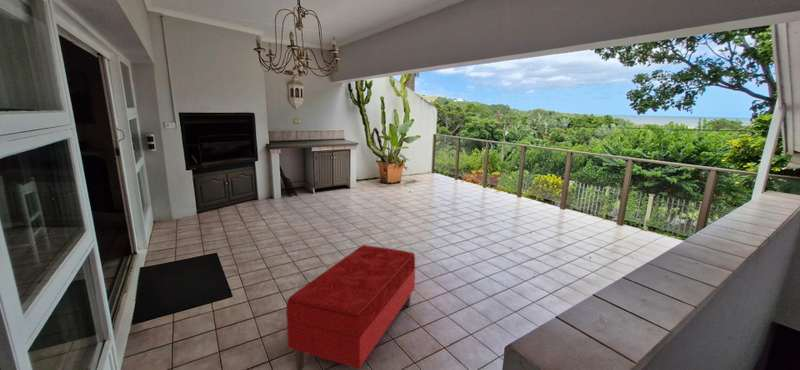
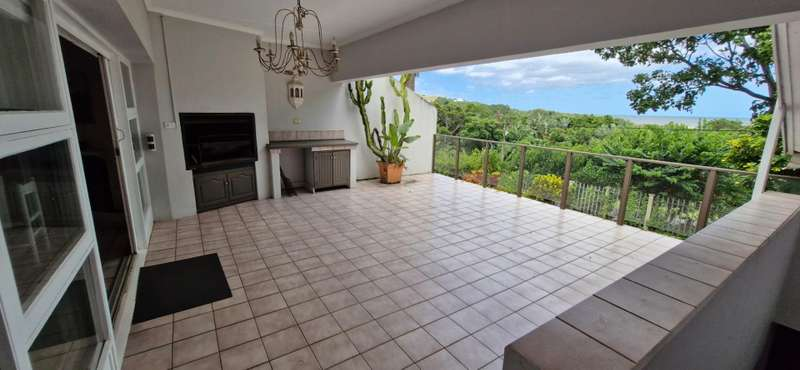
- bench [285,244,417,370]
